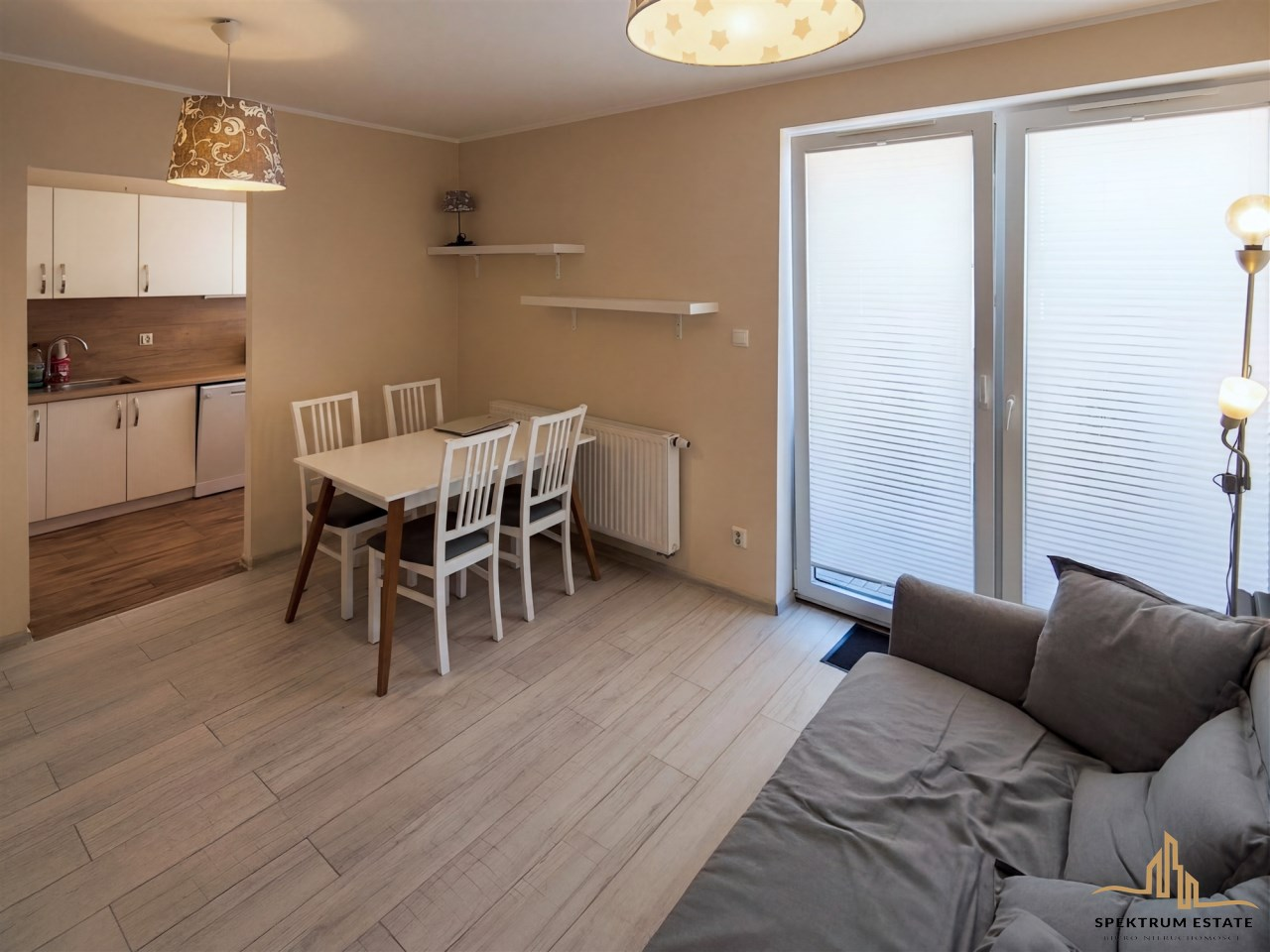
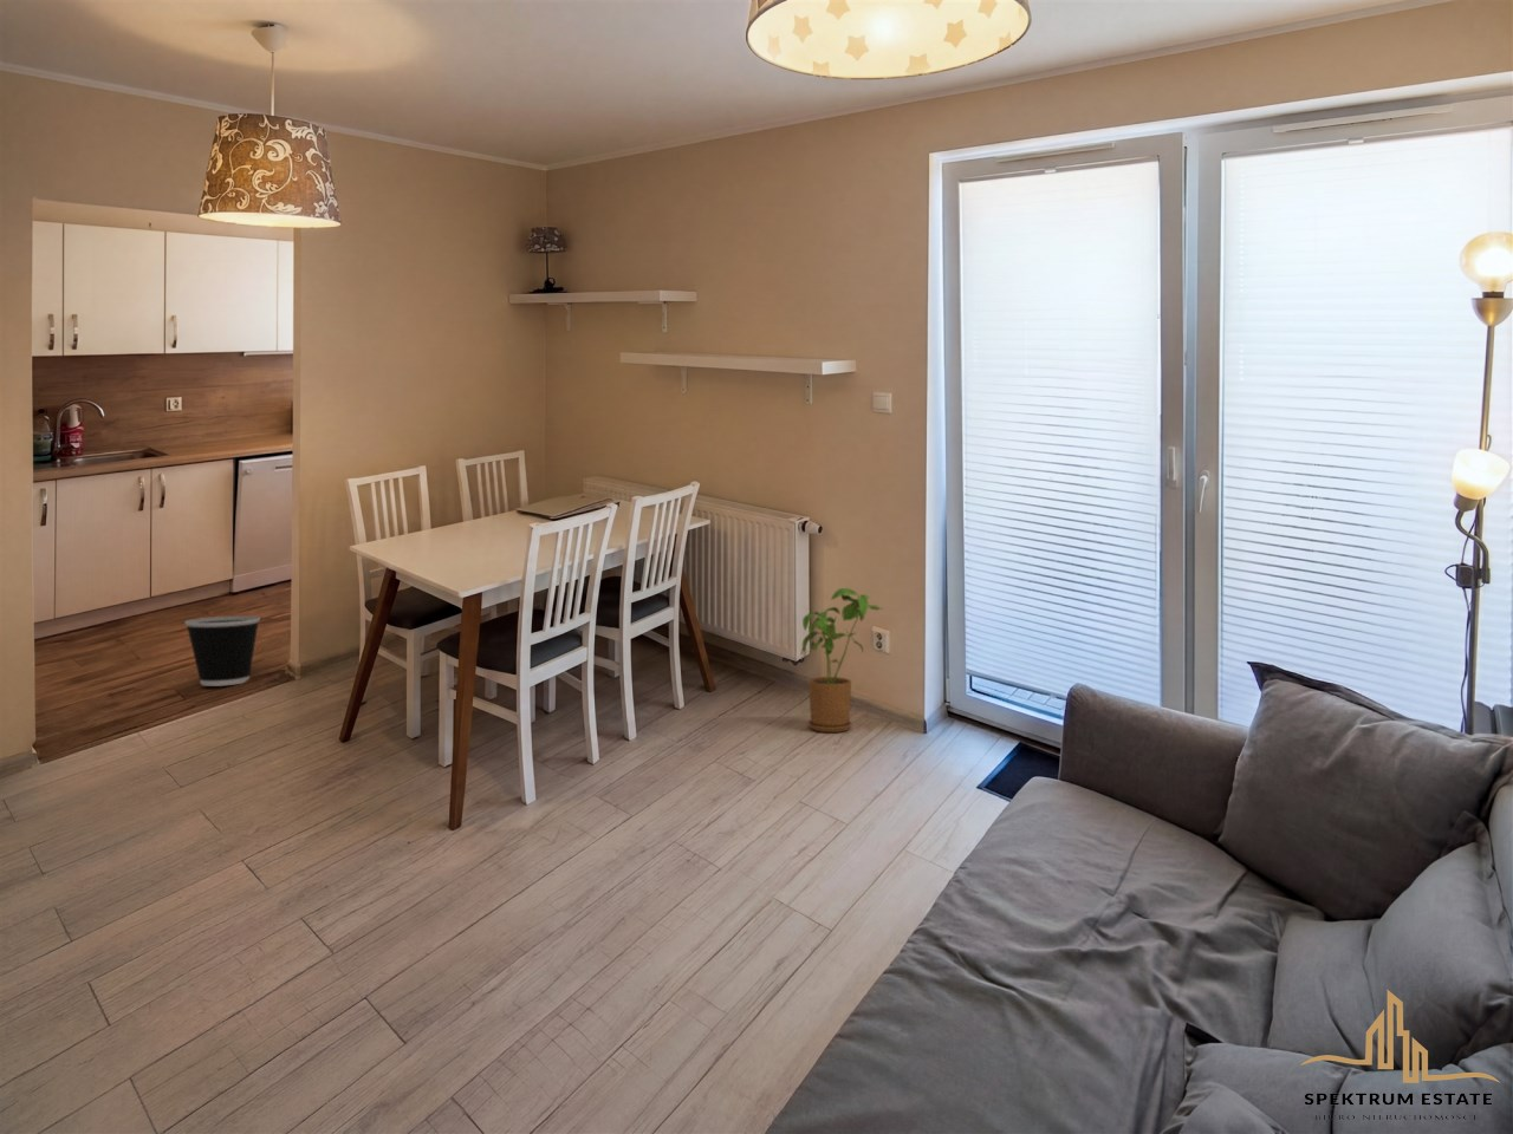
+ house plant [802,587,884,734]
+ wastebasket [183,616,261,687]
